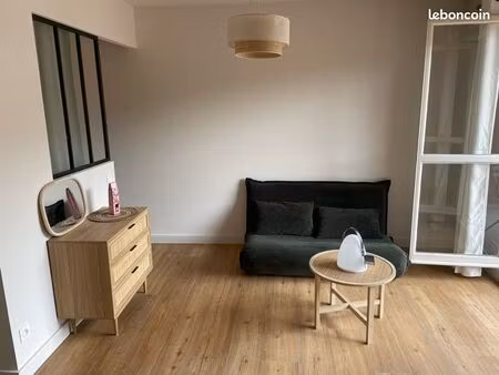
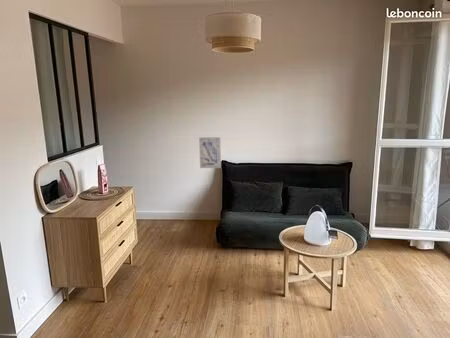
+ wall art [198,136,222,169]
